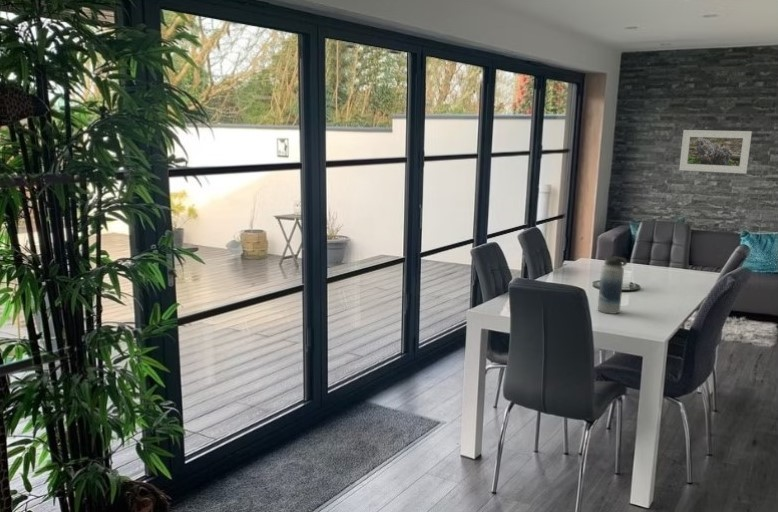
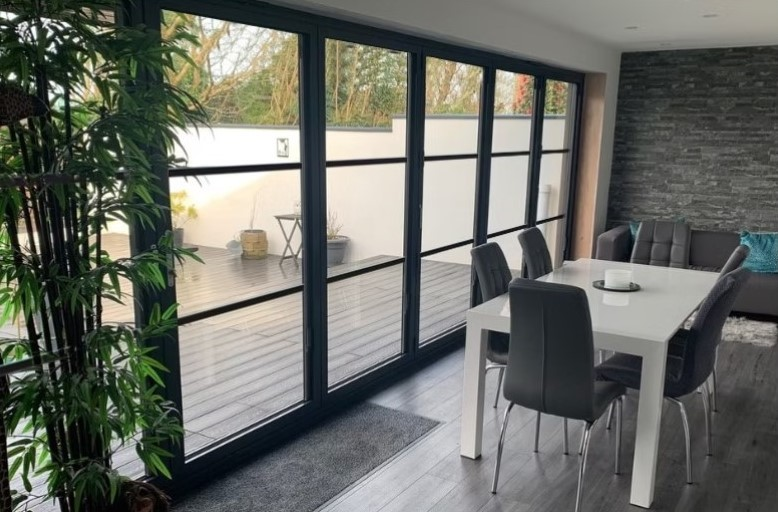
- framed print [678,129,753,175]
- water bottle [597,253,628,315]
